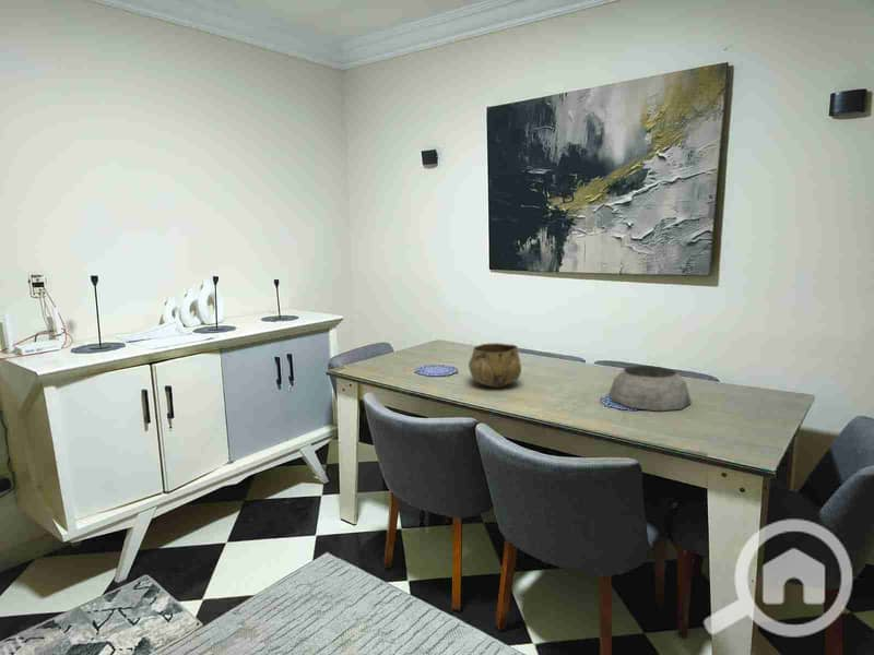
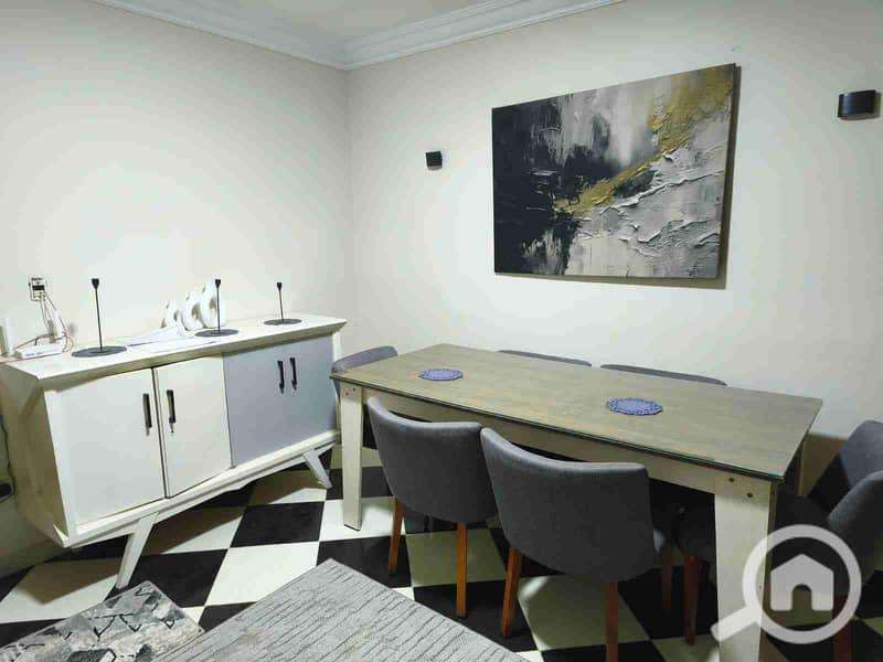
- plant pot [607,365,693,412]
- decorative bowl [468,342,522,389]
